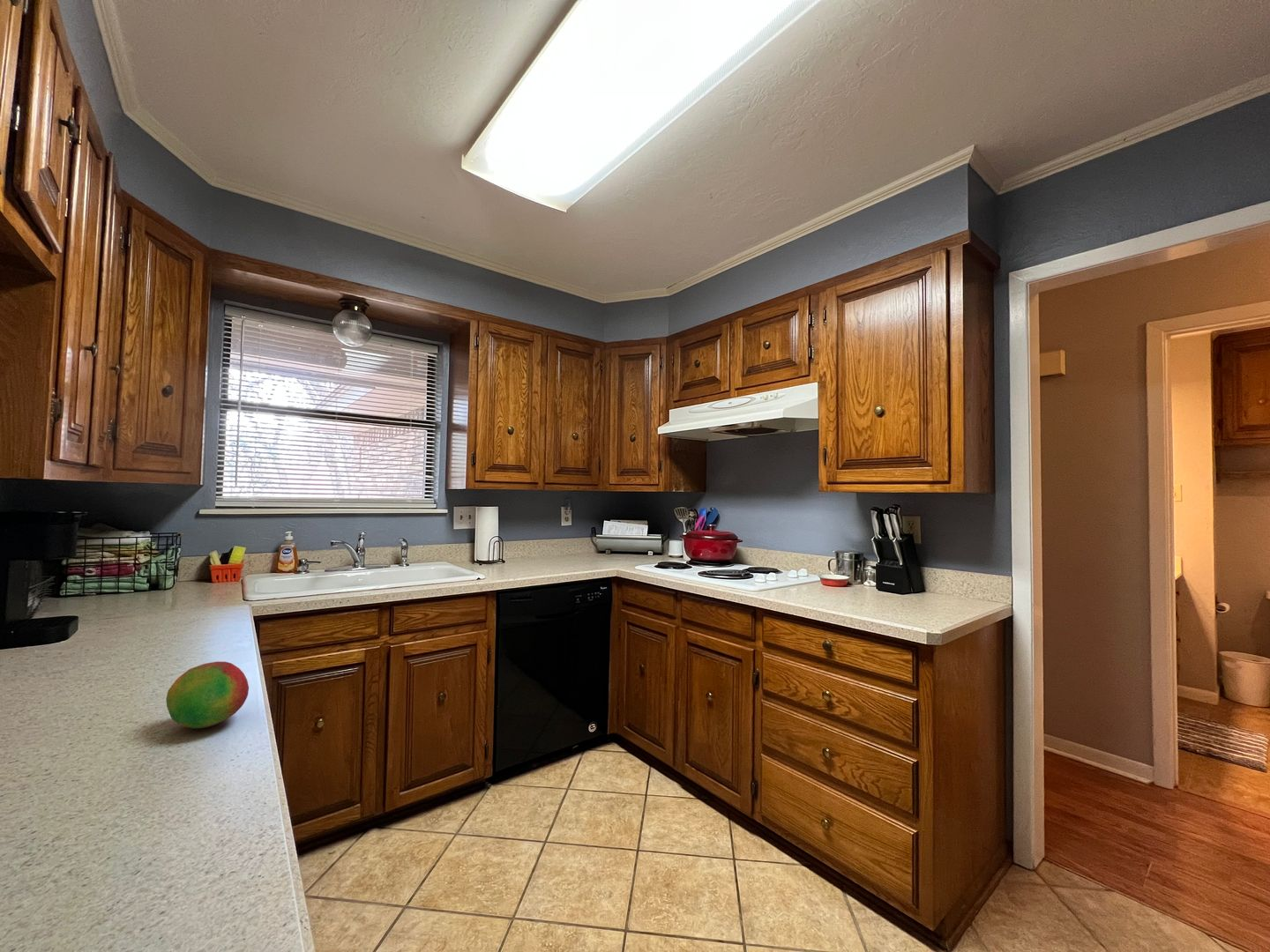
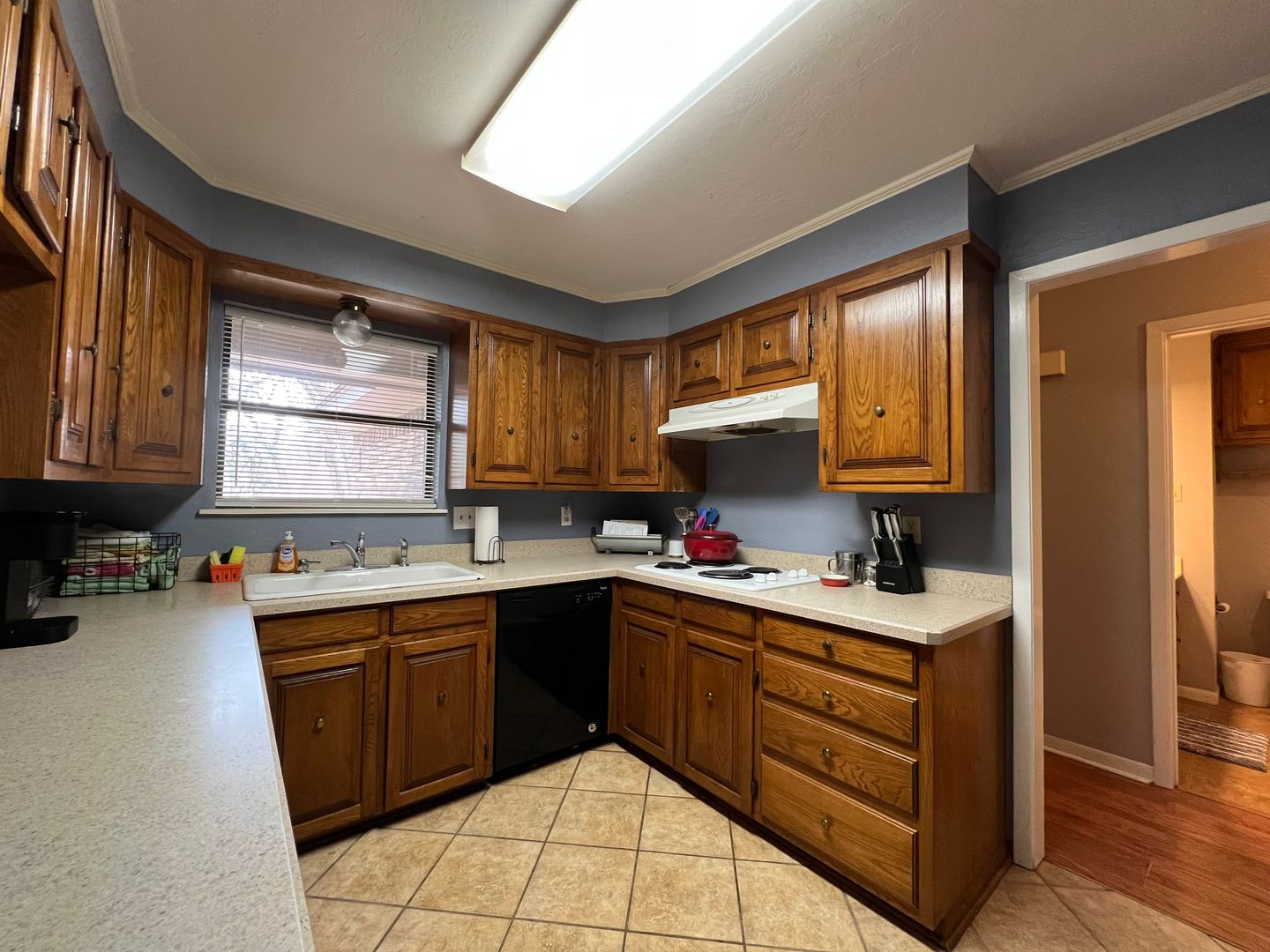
- fruit [165,660,250,729]
